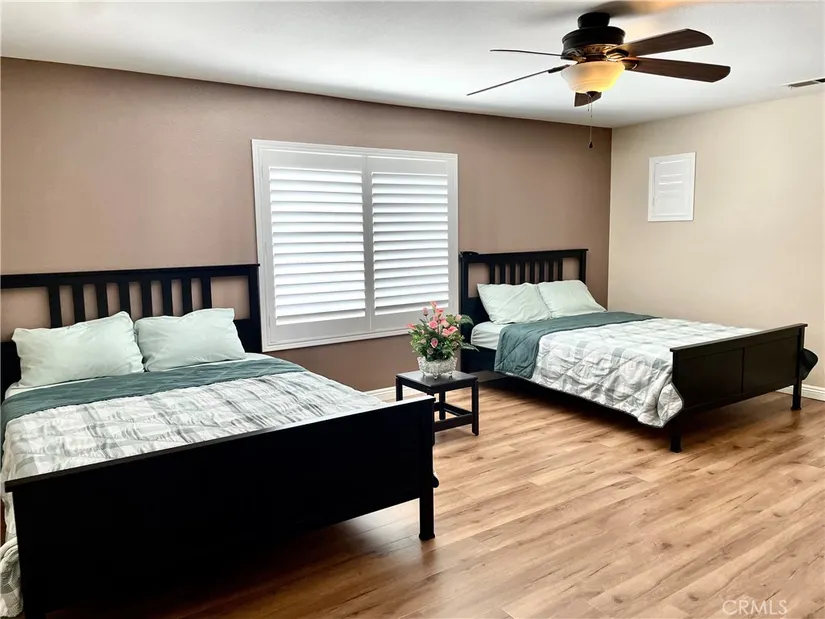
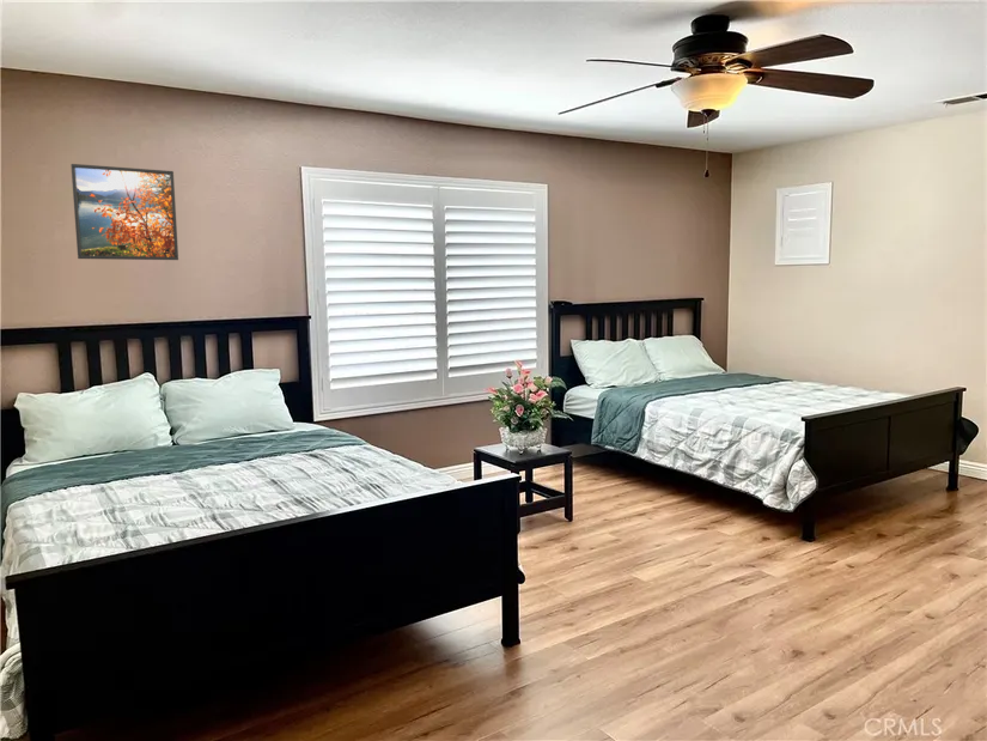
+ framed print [69,163,179,261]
